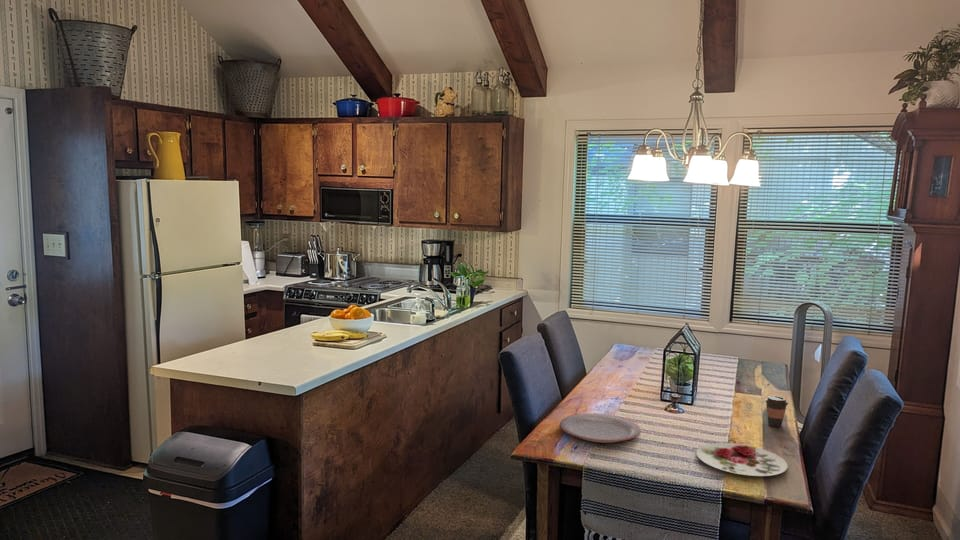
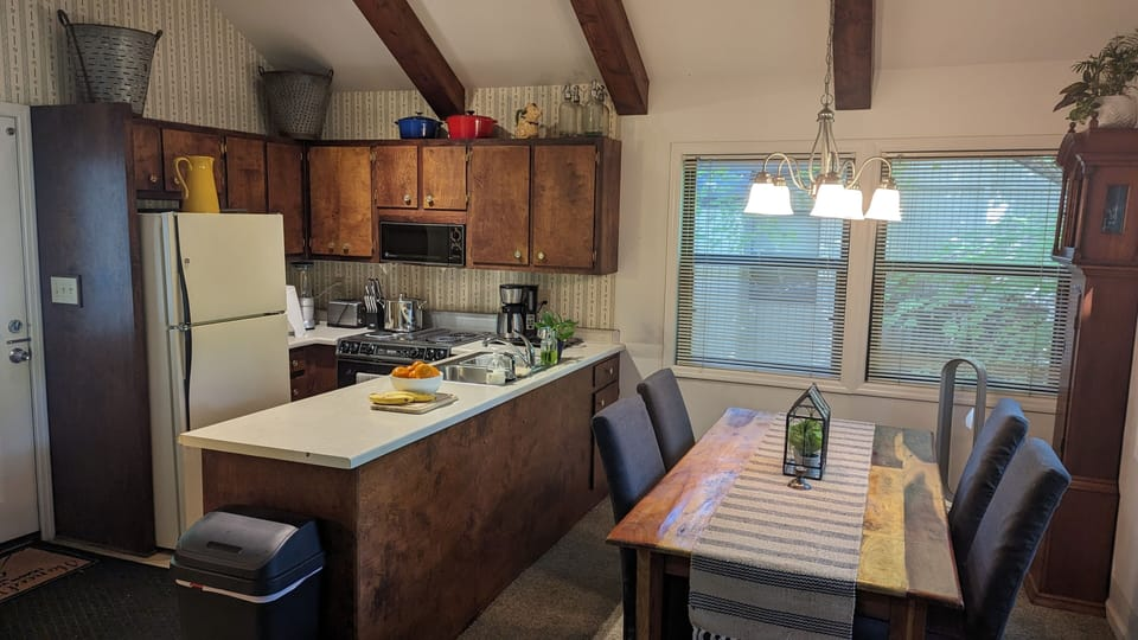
- plate [559,413,642,444]
- plate [695,442,789,477]
- coffee cup [764,395,789,428]
